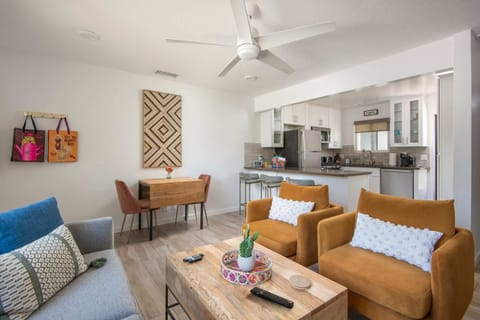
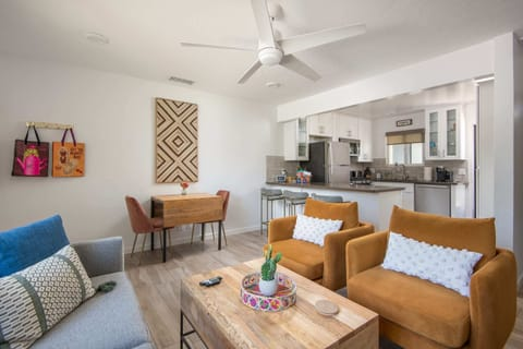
- remote control [249,285,295,310]
